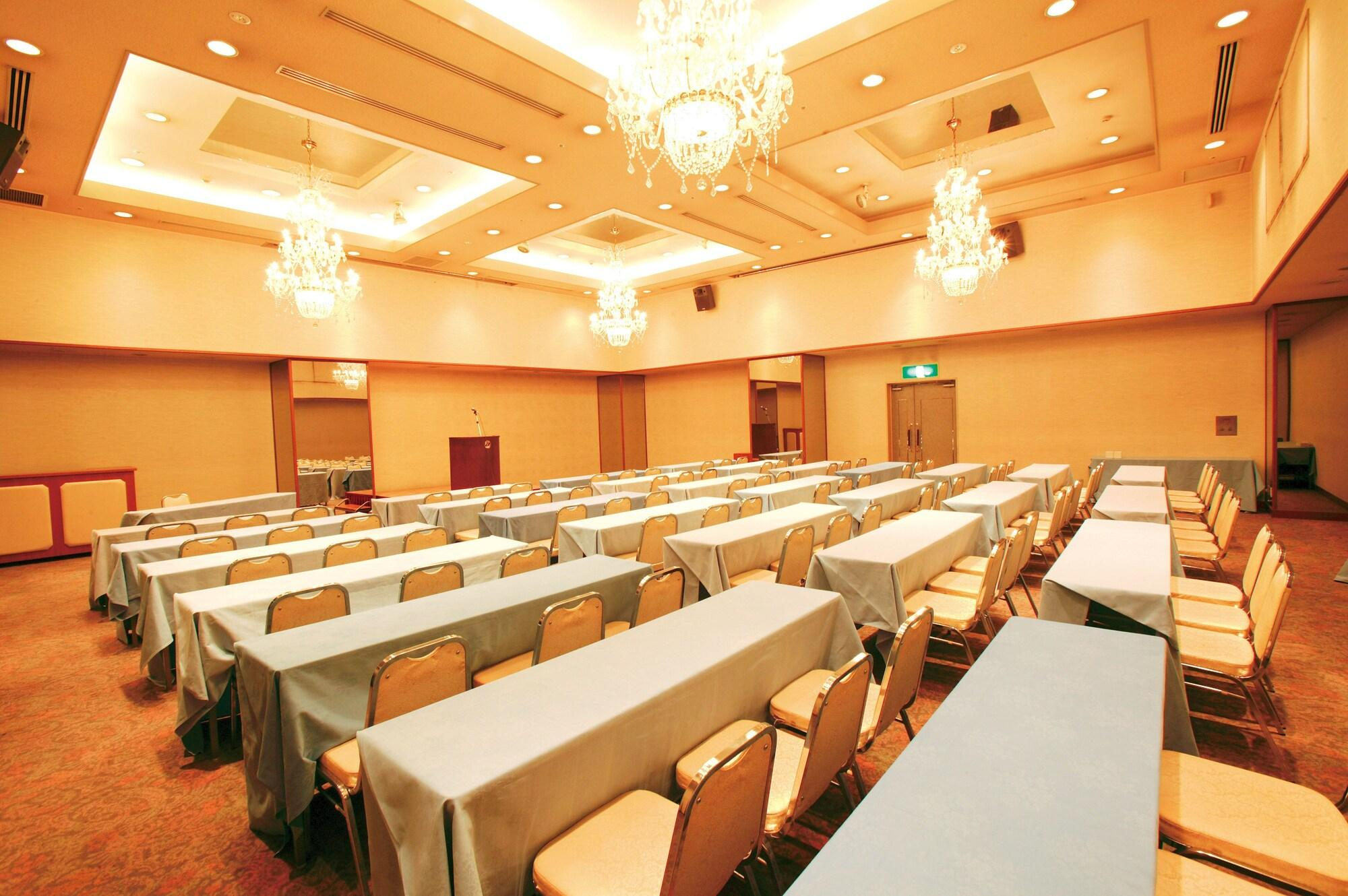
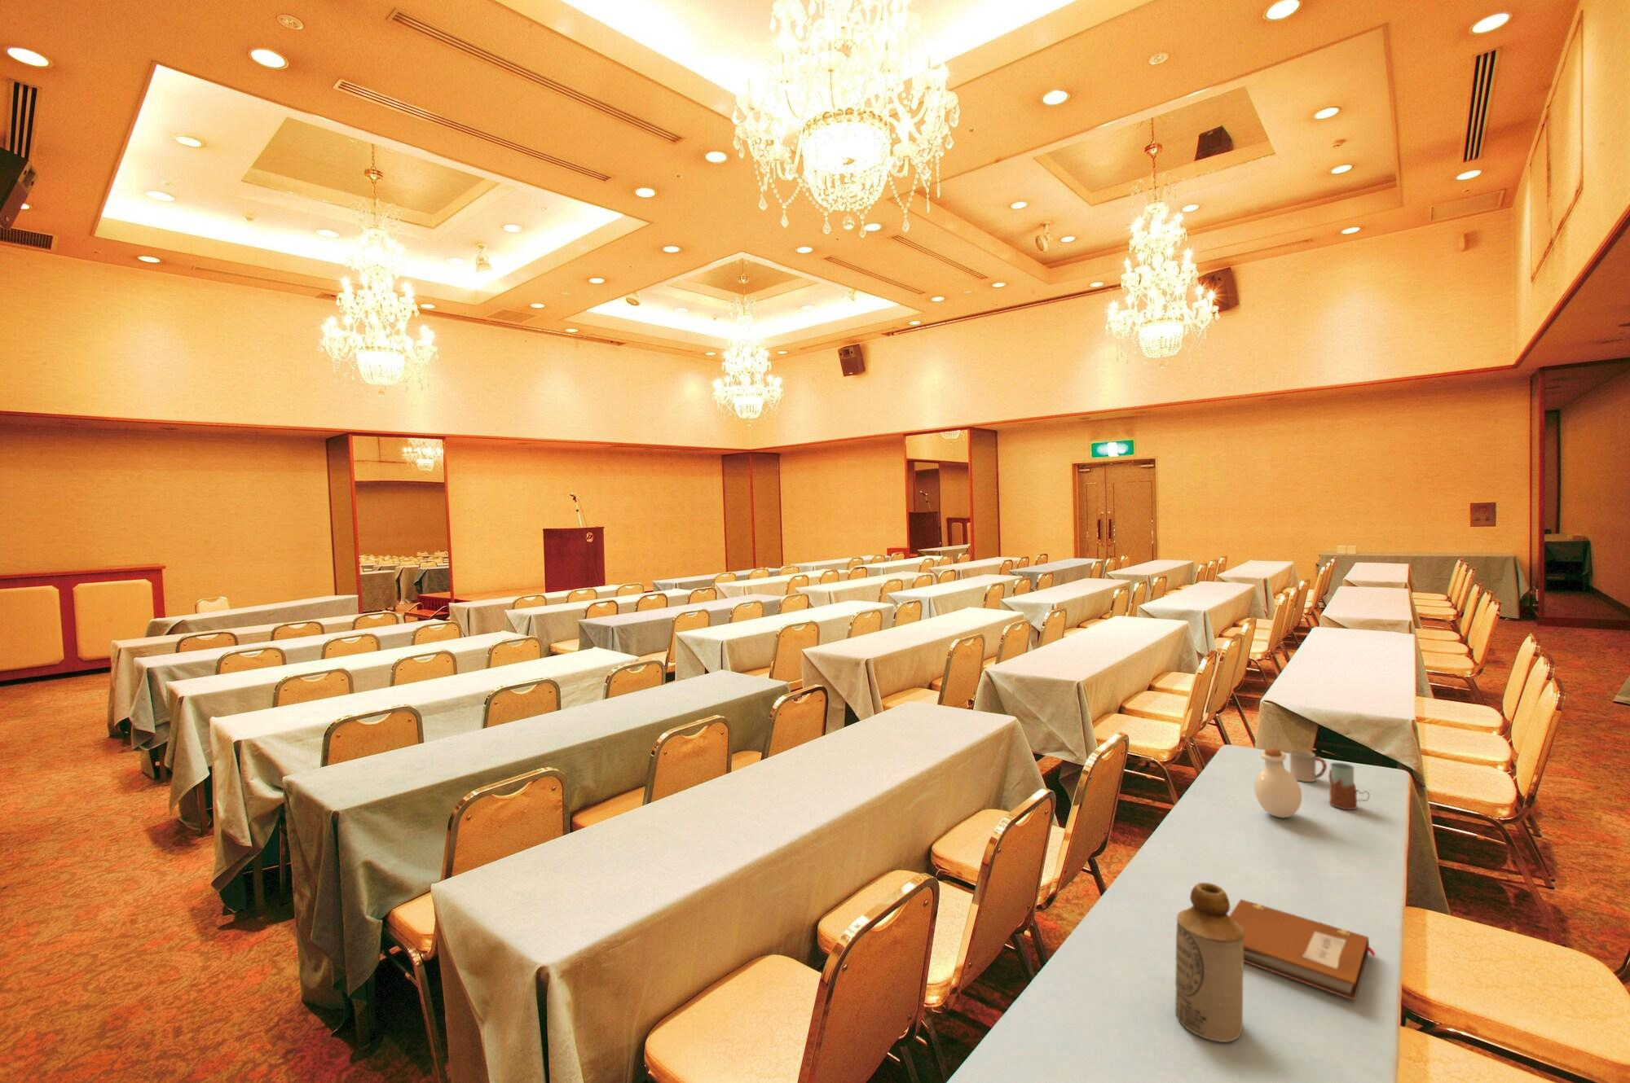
+ bottle [1254,747,1302,818]
+ drinking glass [1328,763,1370,810]
+ bottle [1174,882,1244,1043]
+ cup [1289,749,1328,782]
+ notebook [1229,898,1376,1002]
